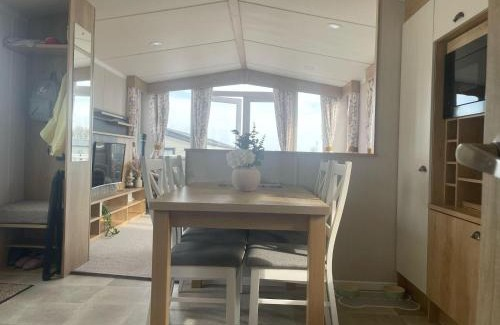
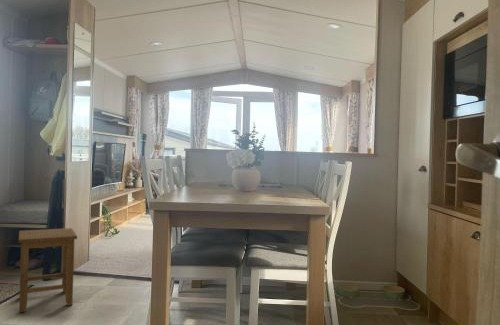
+ stool [17,227,78,314]
